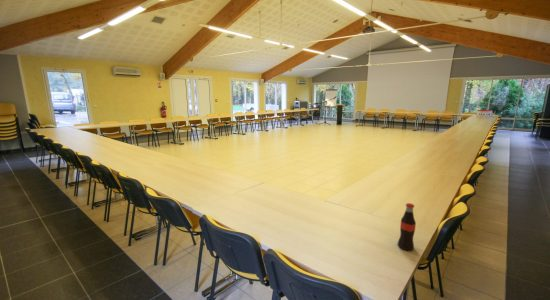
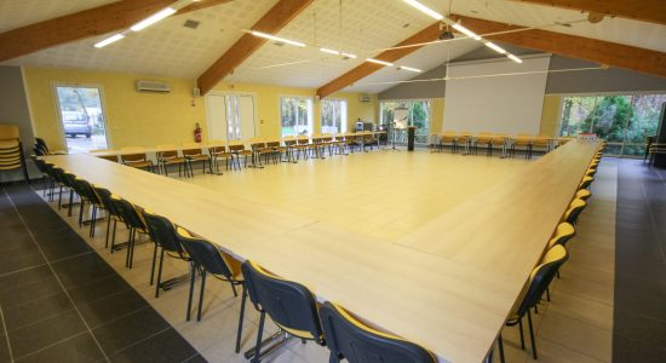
- bottle [397,202,417,252]
